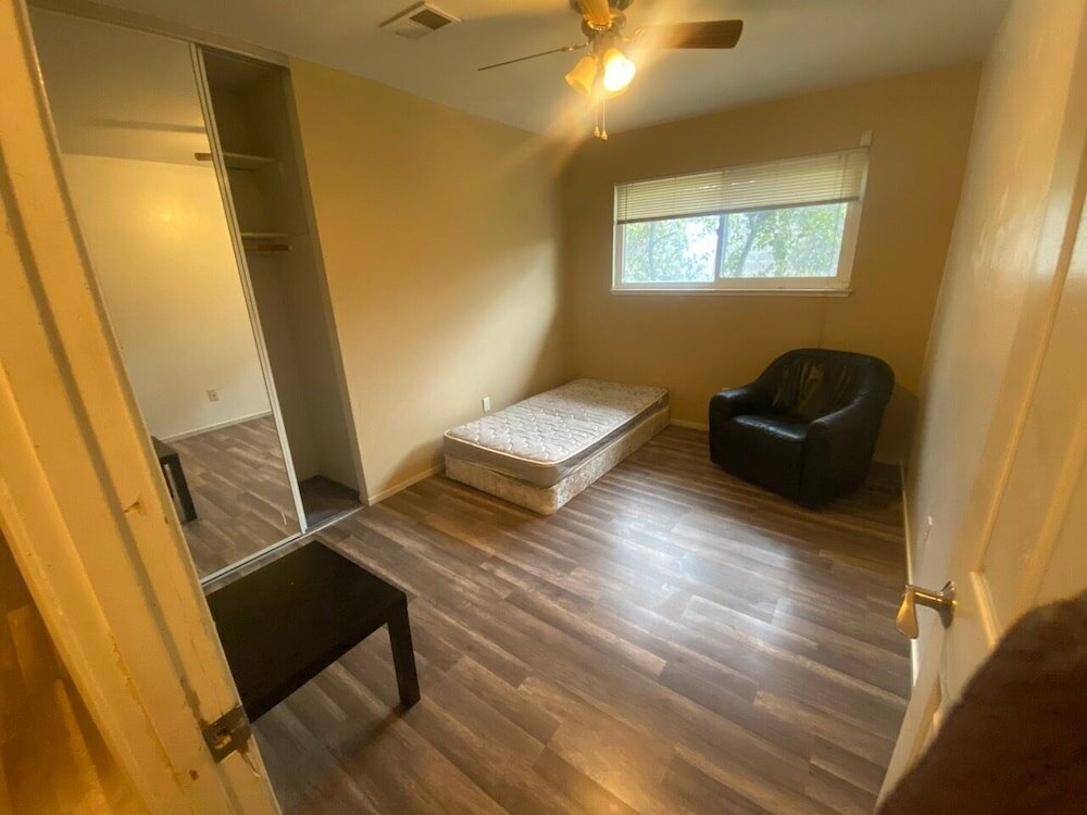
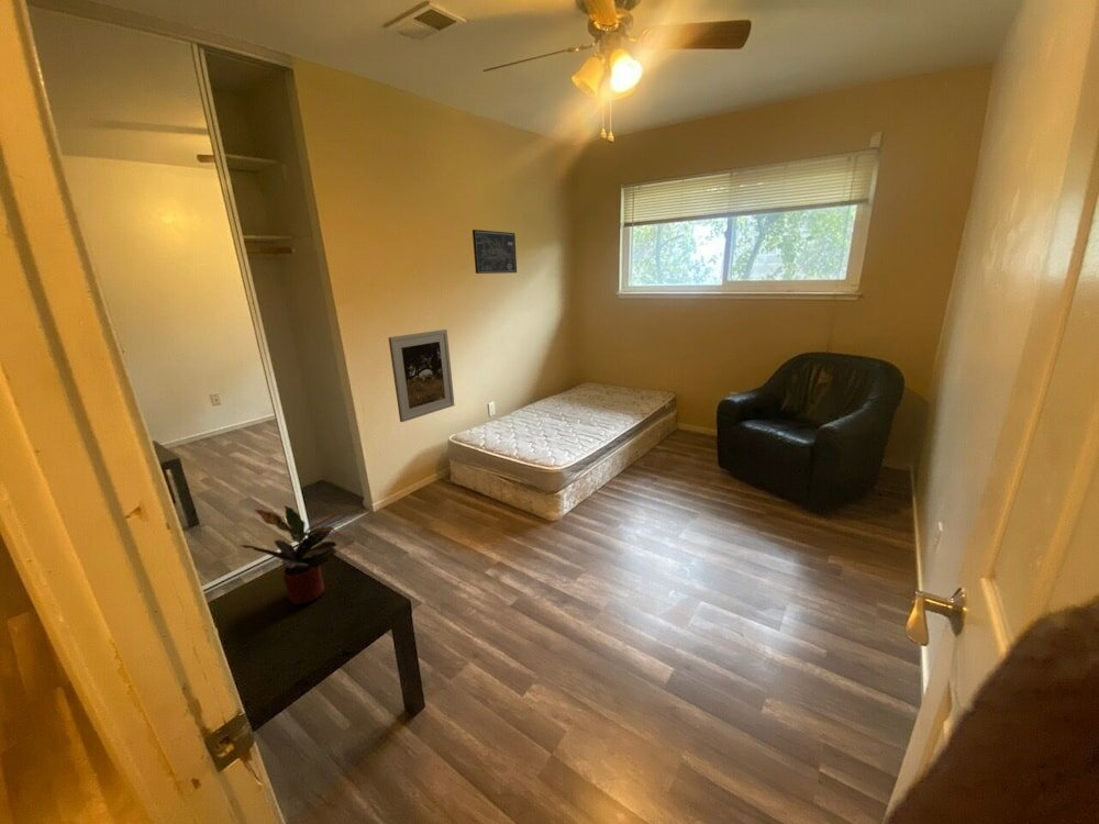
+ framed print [388,329,455,423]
+ wall art [471,229,518,275]
+ potted plant [240,504,340,606]
